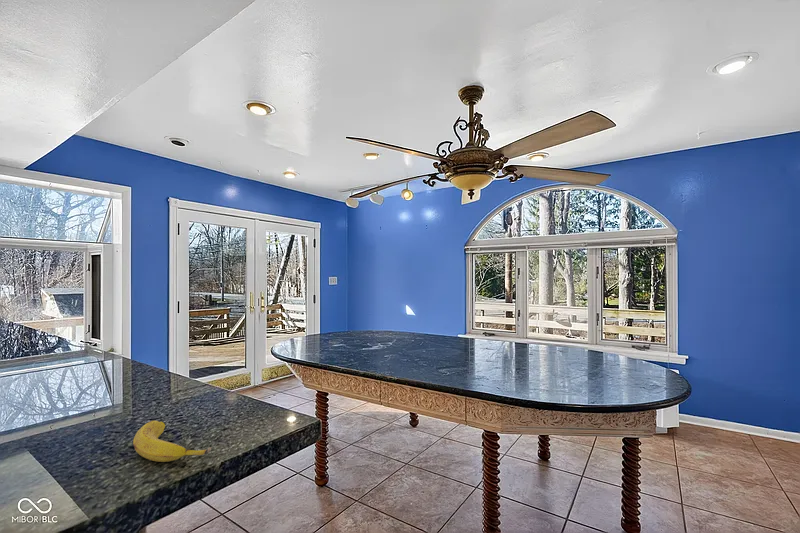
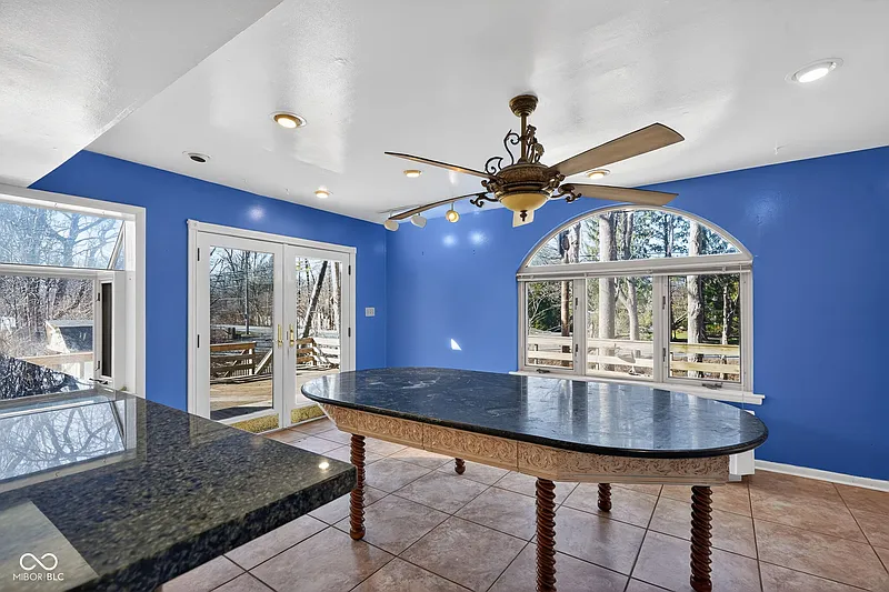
- banana [132,420,213,463]
